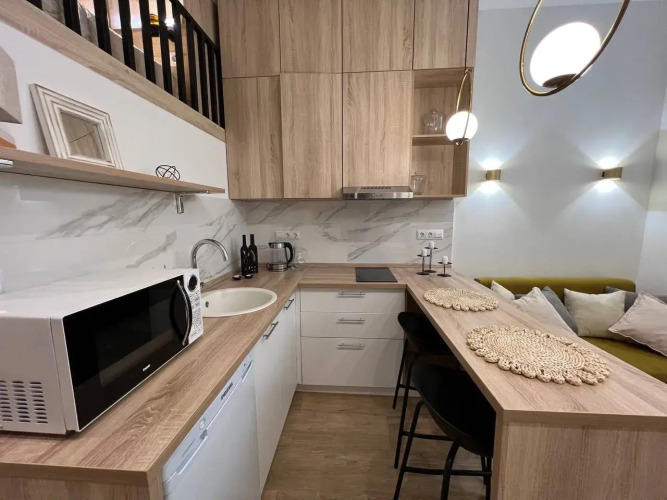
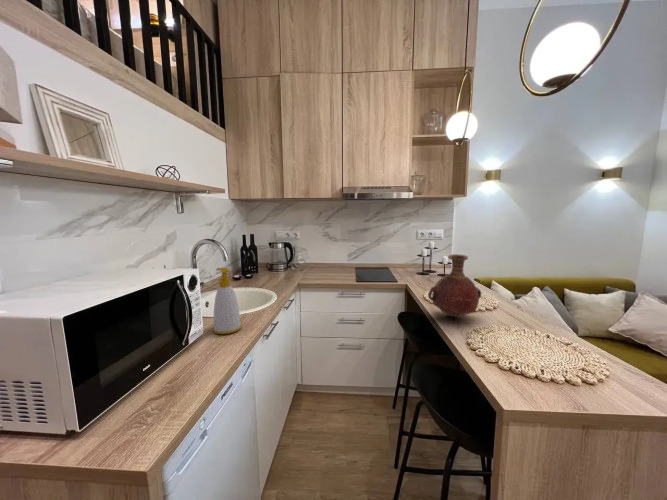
+ vase [427,253,482,318]
+ soap bottle [212,266,242,335]
